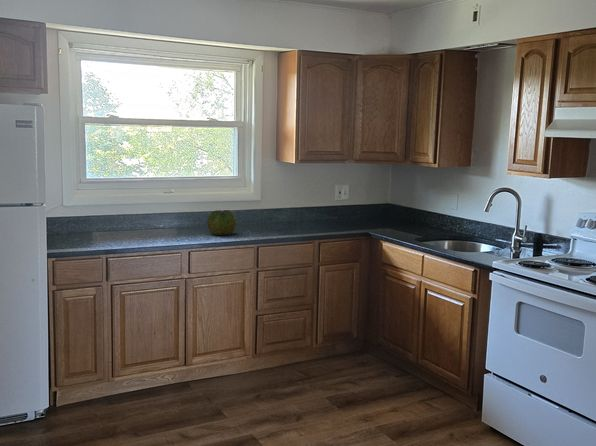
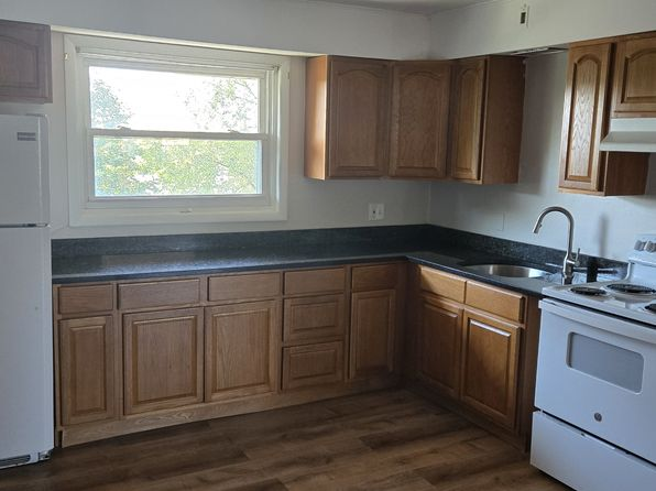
- cabbage [206,209,237,236]
